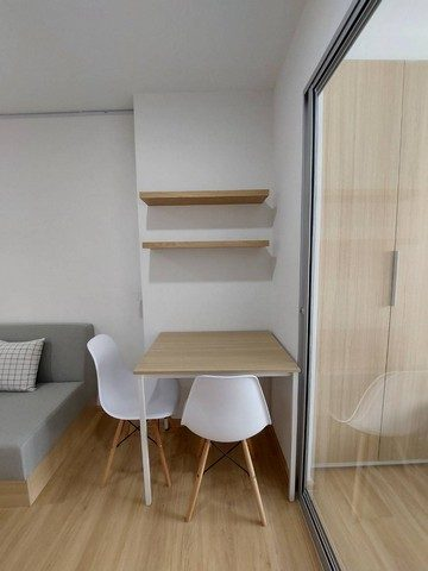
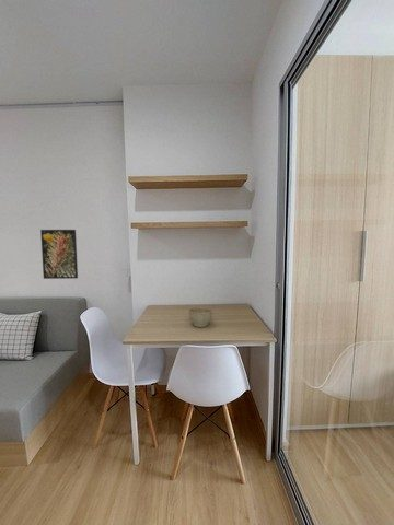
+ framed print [39,229,79,280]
+ planter bowl [188,305,213,328]
